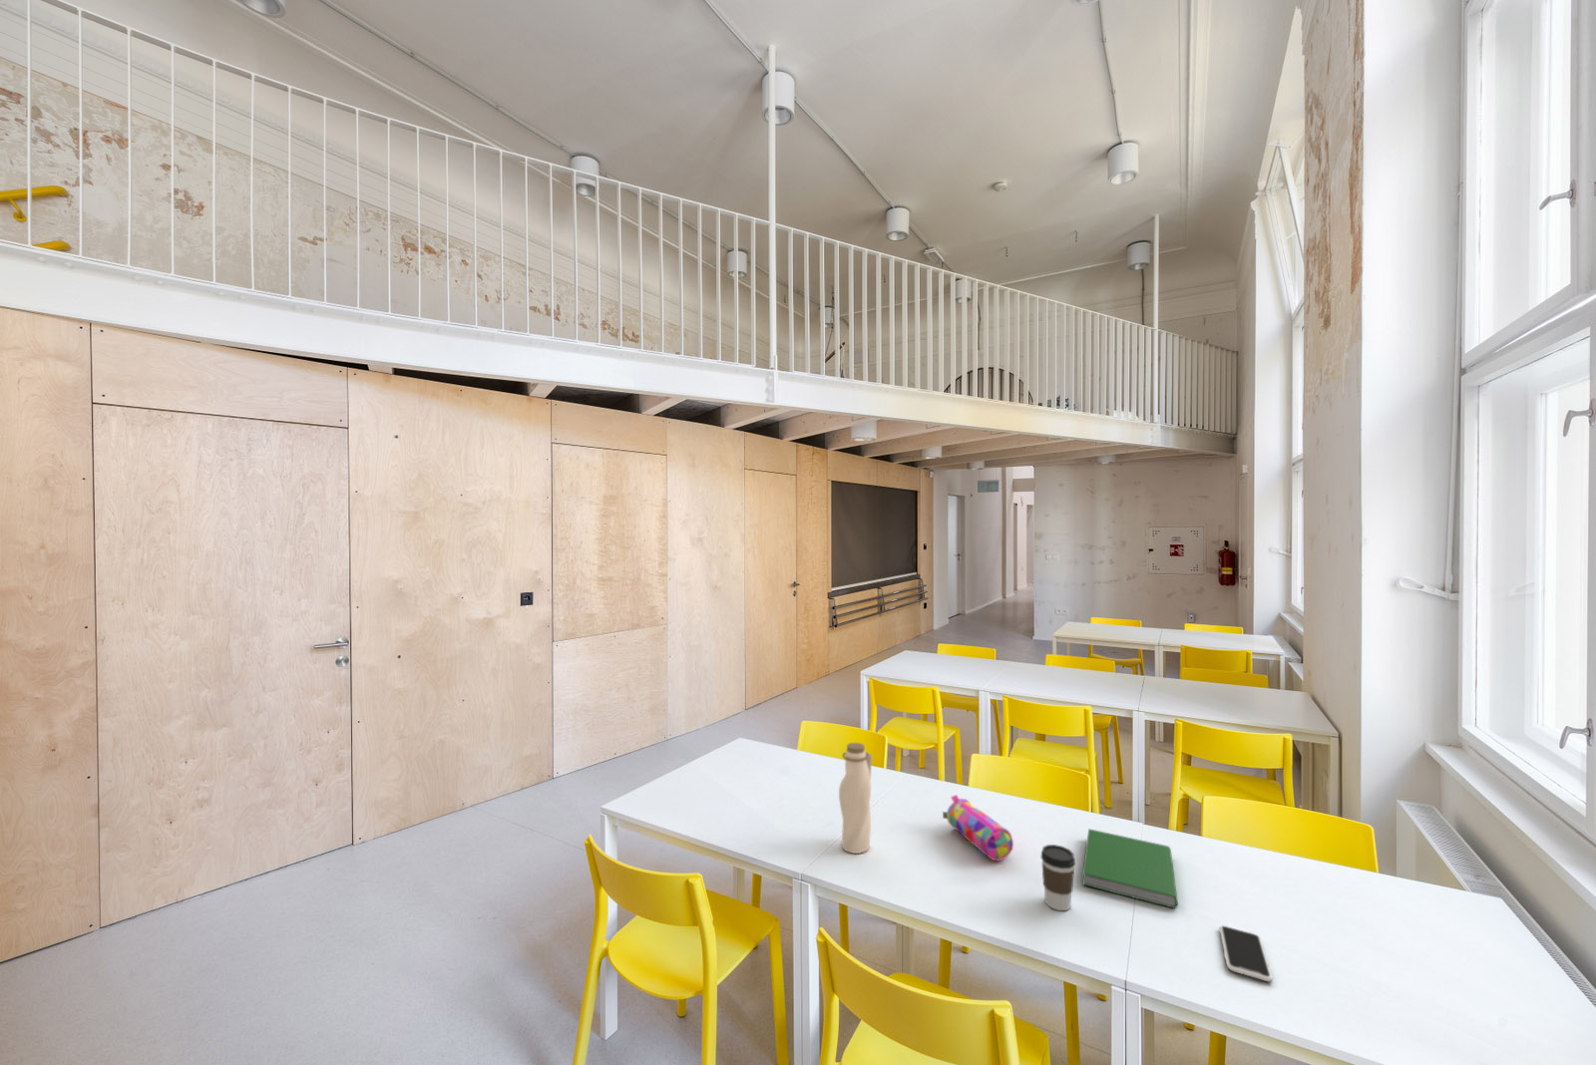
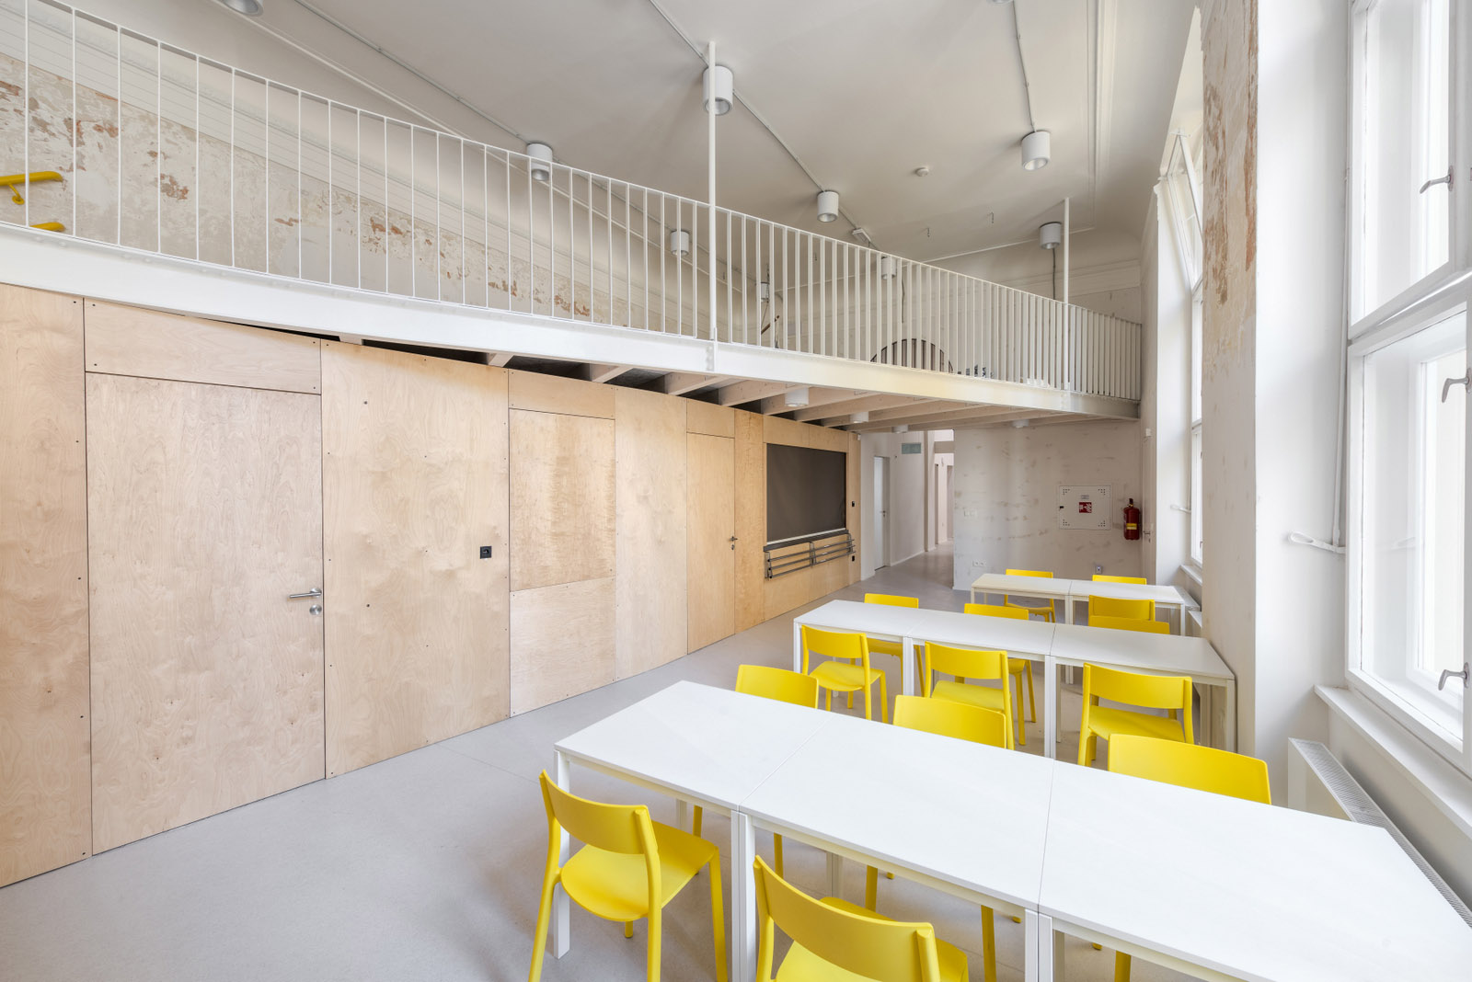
- hardcover book [1081,827,1179,909]
- smartphone [1219,925,1274,982]
- coffee cup [1040,844,1077,912]
- water bottle [838,742,872,855]
- pencil case [941,794,1015,862]
